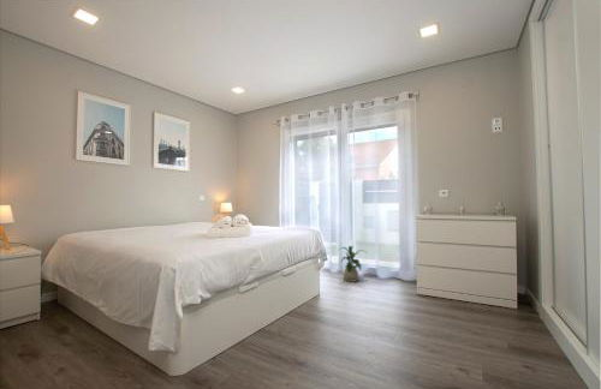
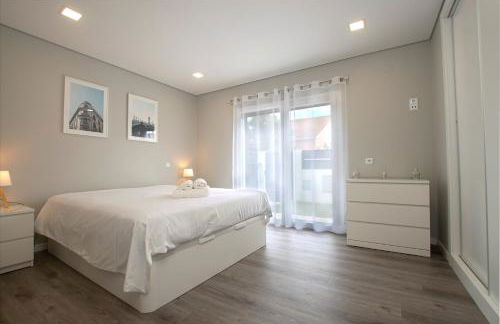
- house plant [338,245,367,283]
